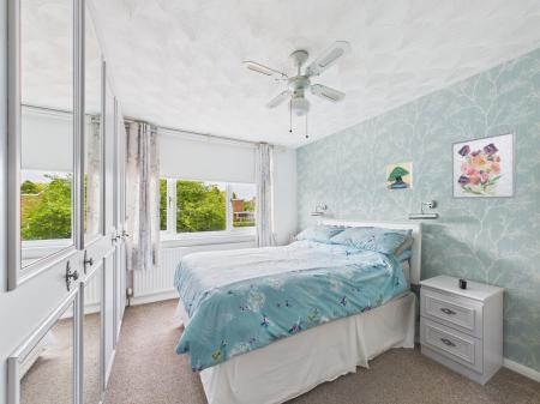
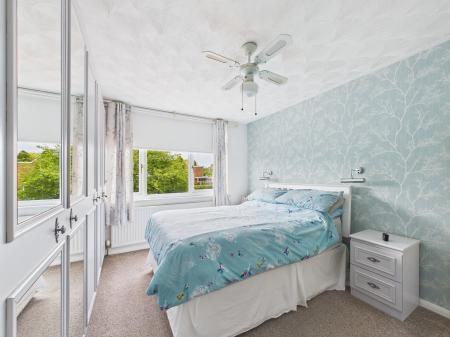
- wall art [451,129,518,200]
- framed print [385,161,414,192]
